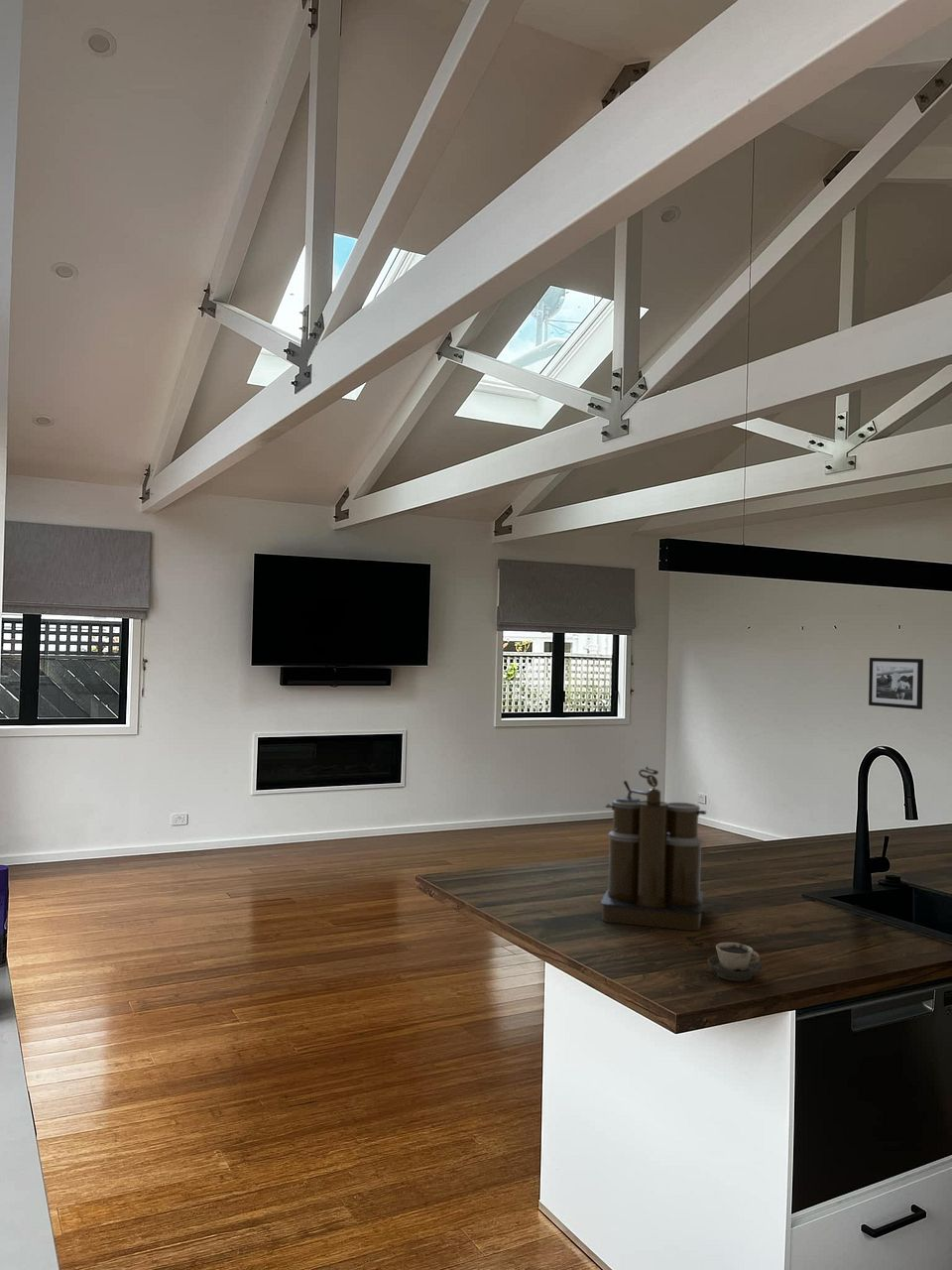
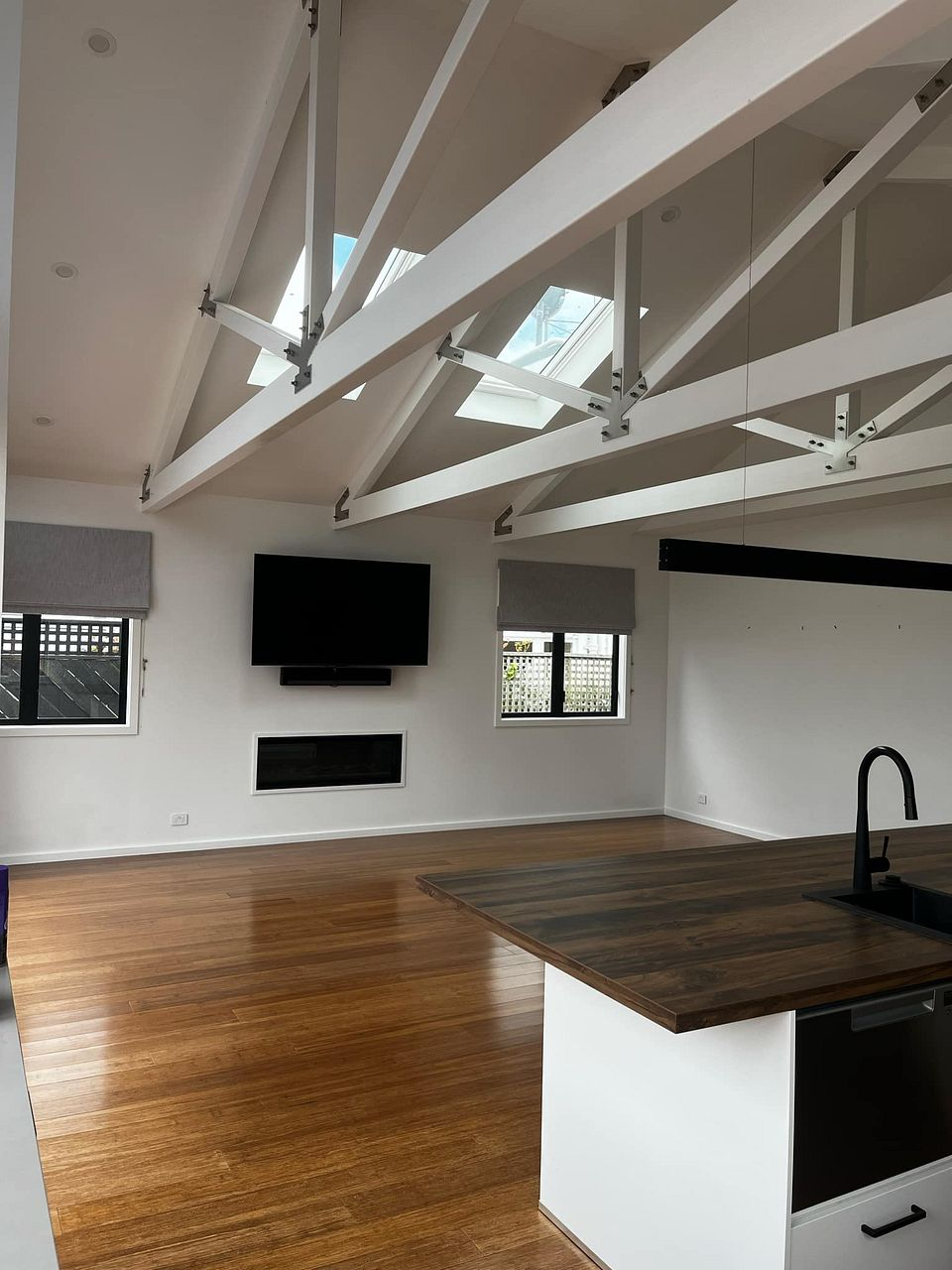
- cup [707,942,764,982]
- picture frame [868,657,924,710]
- coffee maker [600,765,707,932]
